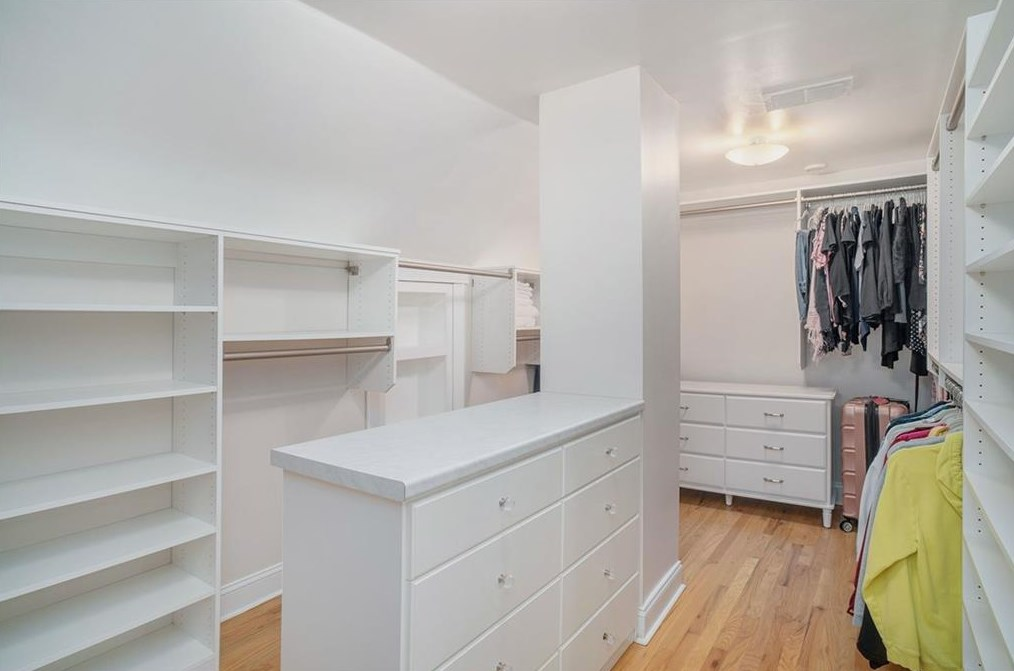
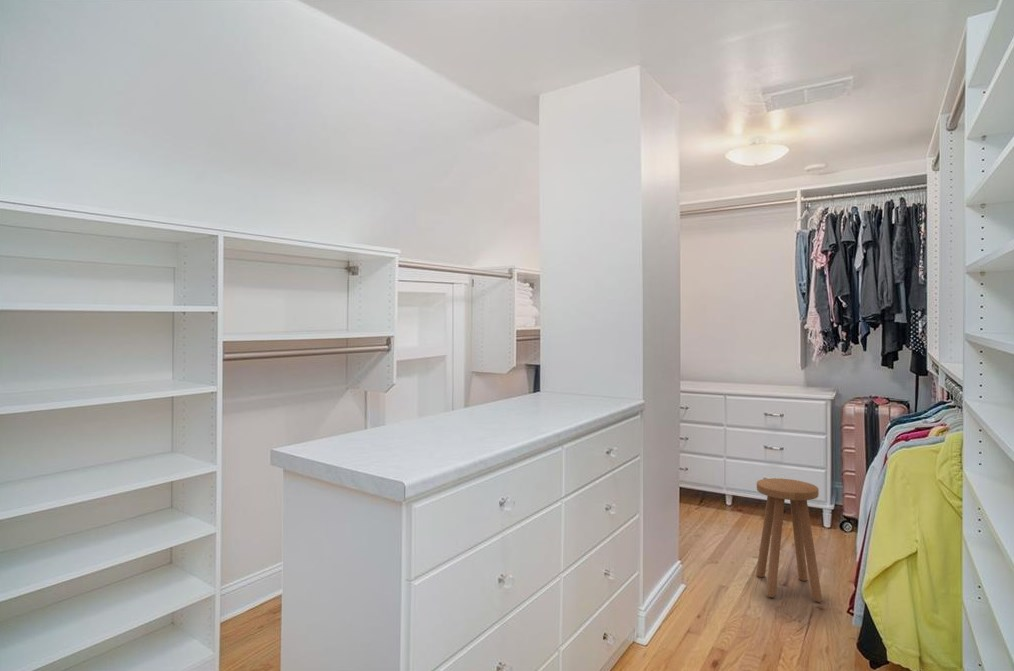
+ stool [755,477,823,603]
